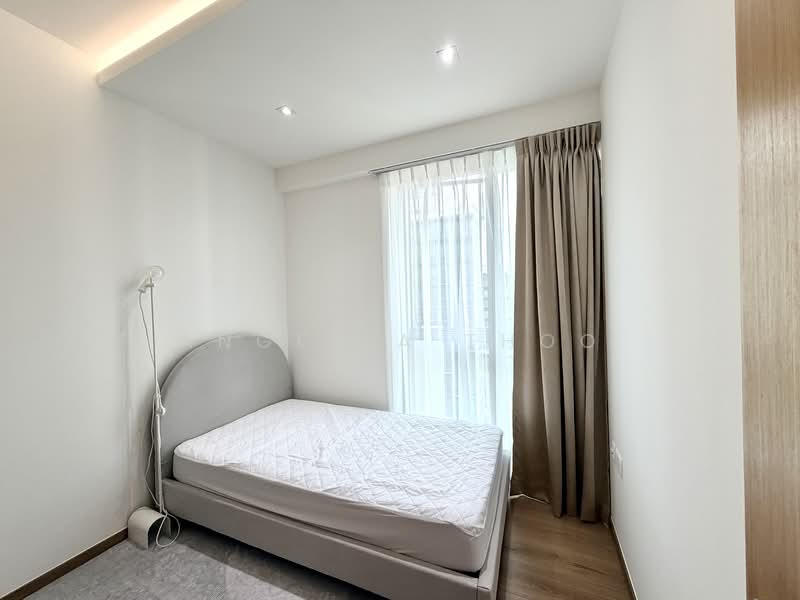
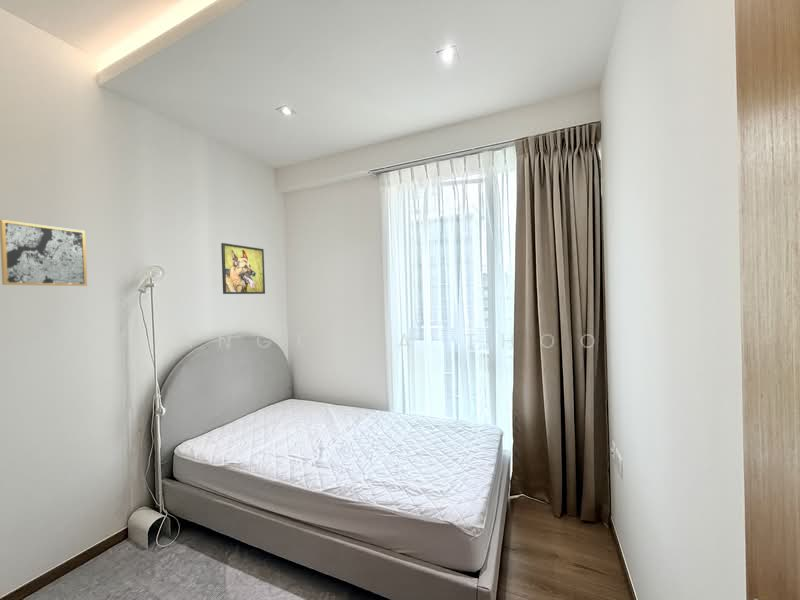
+ wall art [0,219,88,287]
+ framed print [220,242,266,295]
